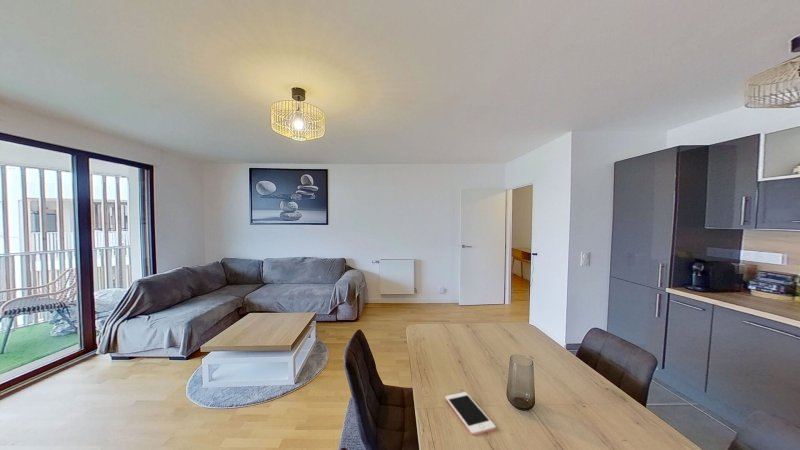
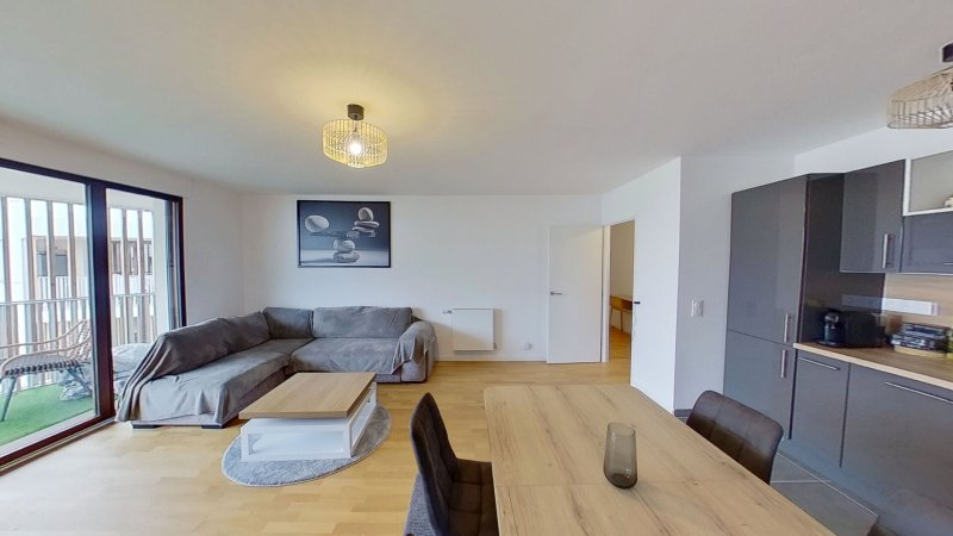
- cell phone [444,391,497,436]
